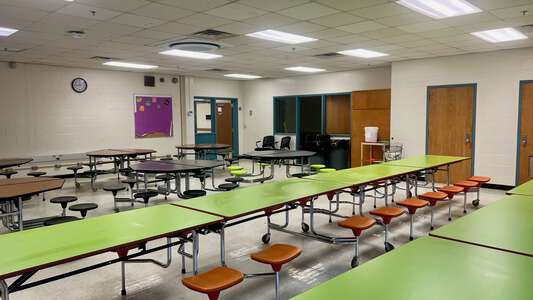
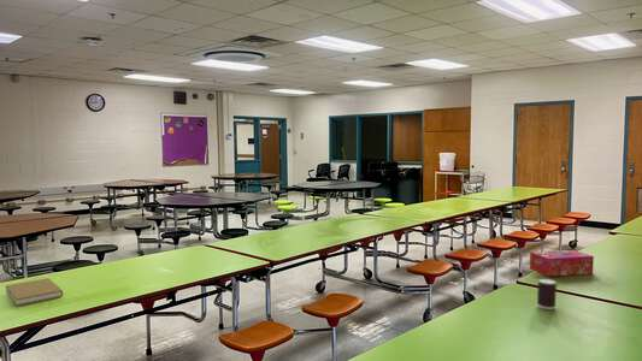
+ beverage can [536,278,558,310]
+ tissue box [529,249,595,278]
+ book [5,277,64,307]
